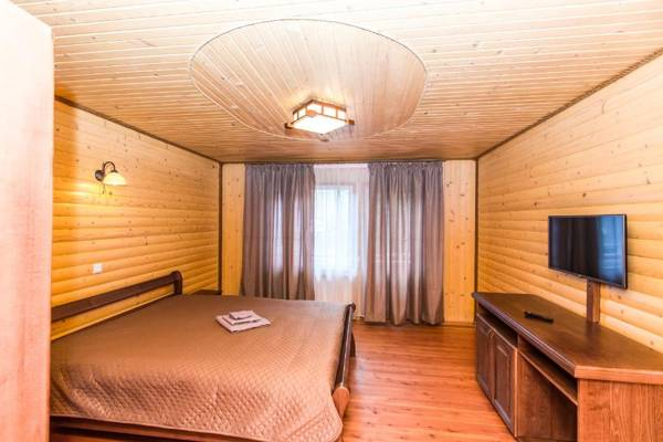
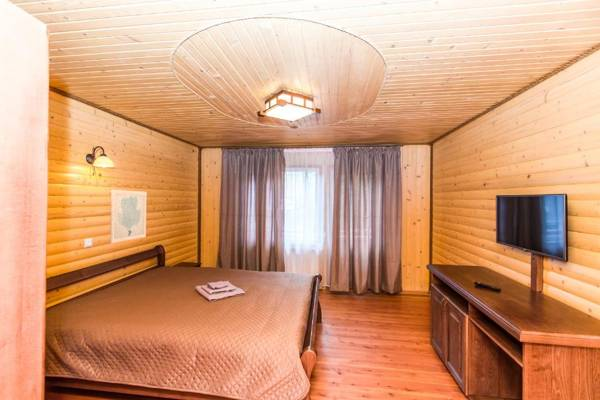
+ wall art [109,189,147,244]
